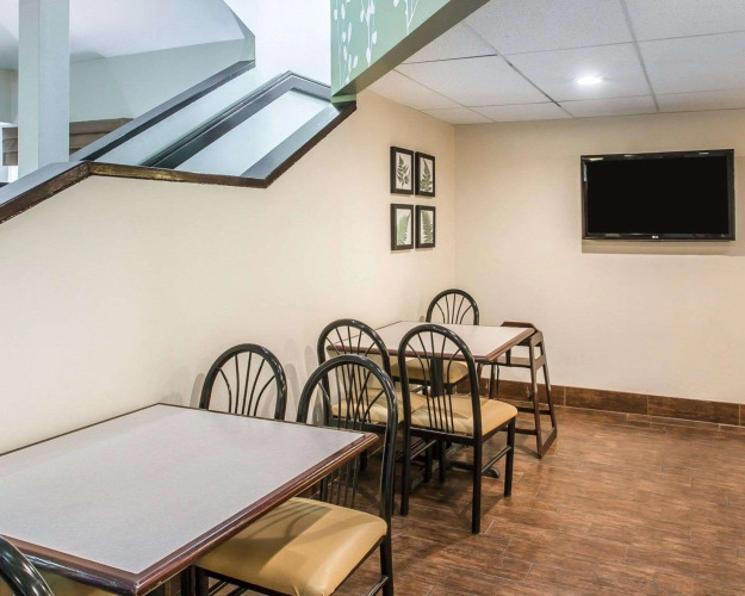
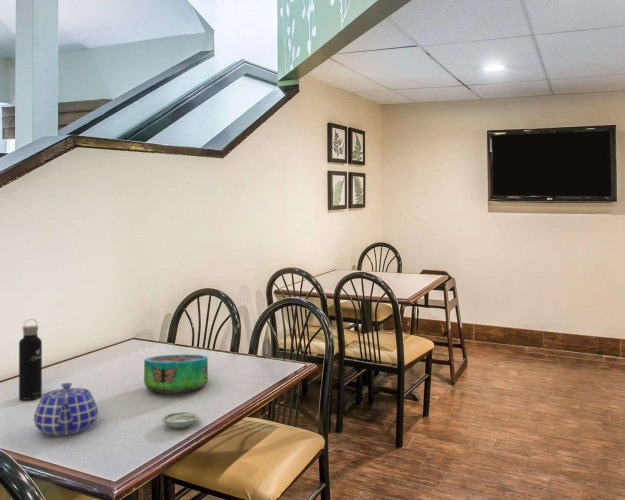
+ saucer [161,411,200,429]
+ water bottle [18,318,43,401]
+ teapot [33,382,99,436]
+ decorative bowl [143,353,209,394]
